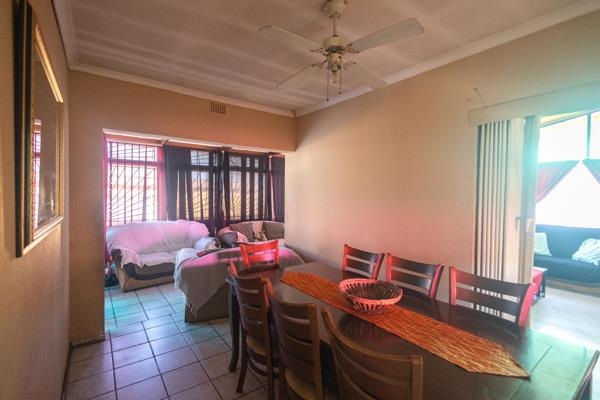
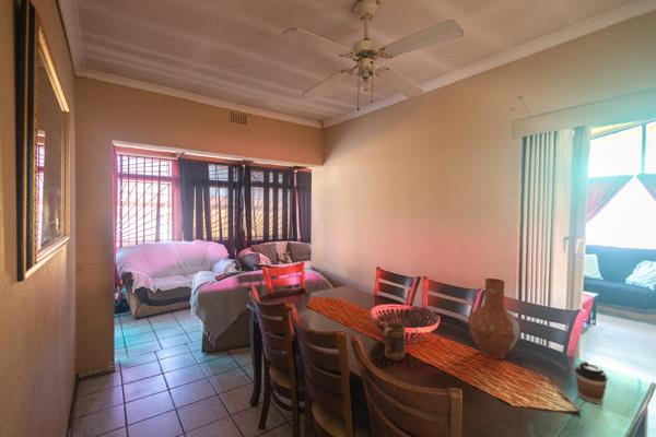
+ coffee cup [573,359,609,404]
+ mug [382,321,407,362]
+ vase [468,277,520,361]
